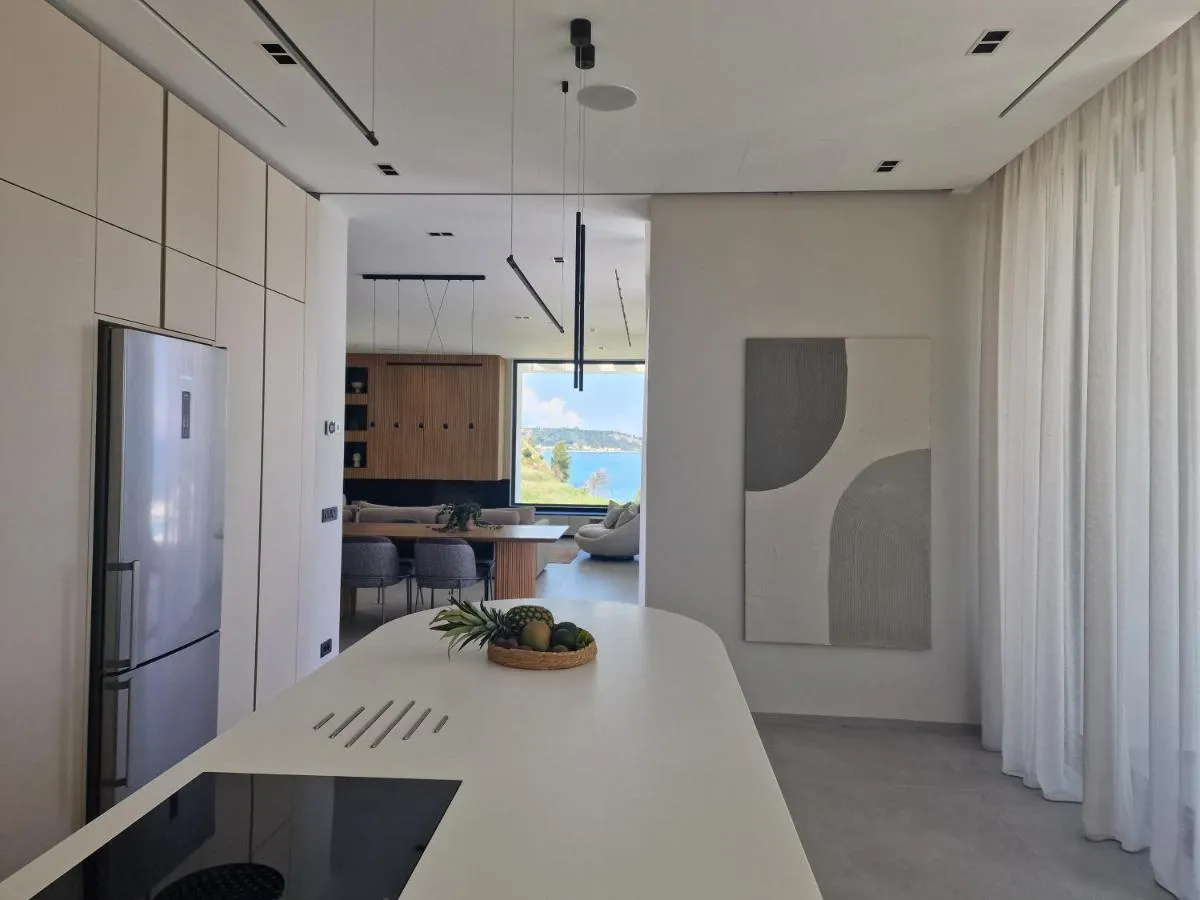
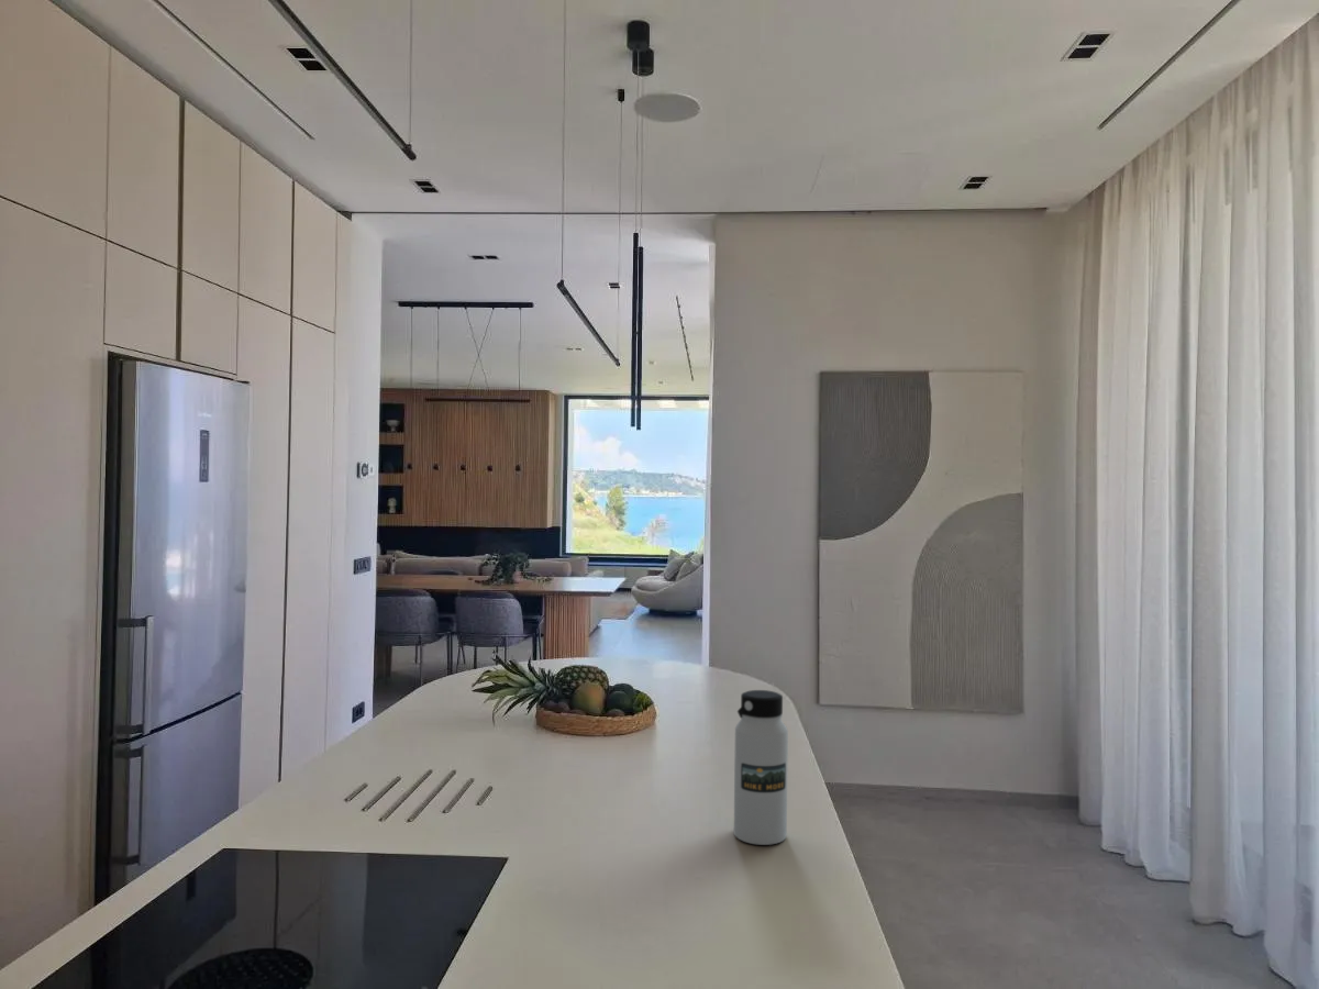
+ water bottle [733,689,789,846]
